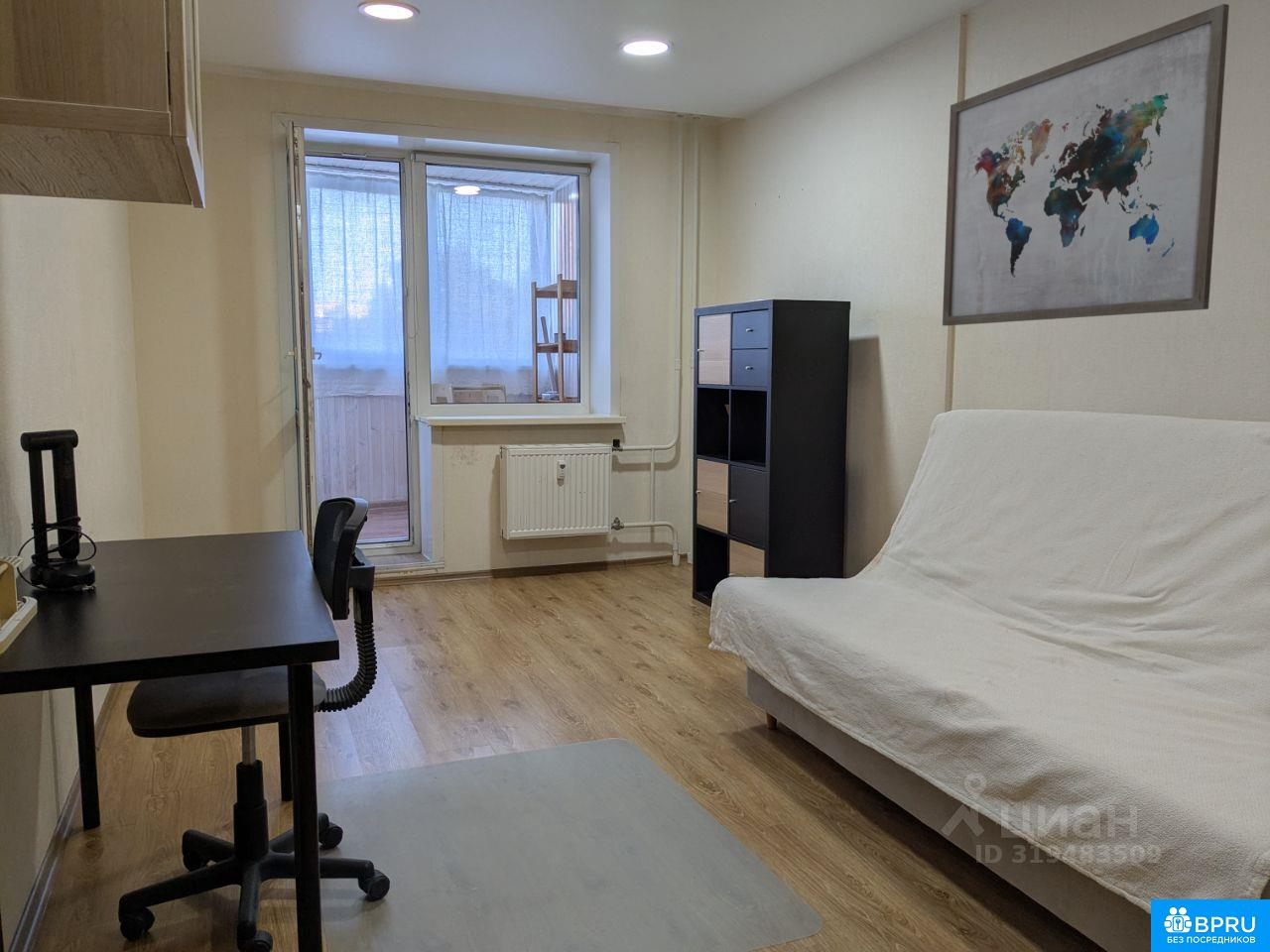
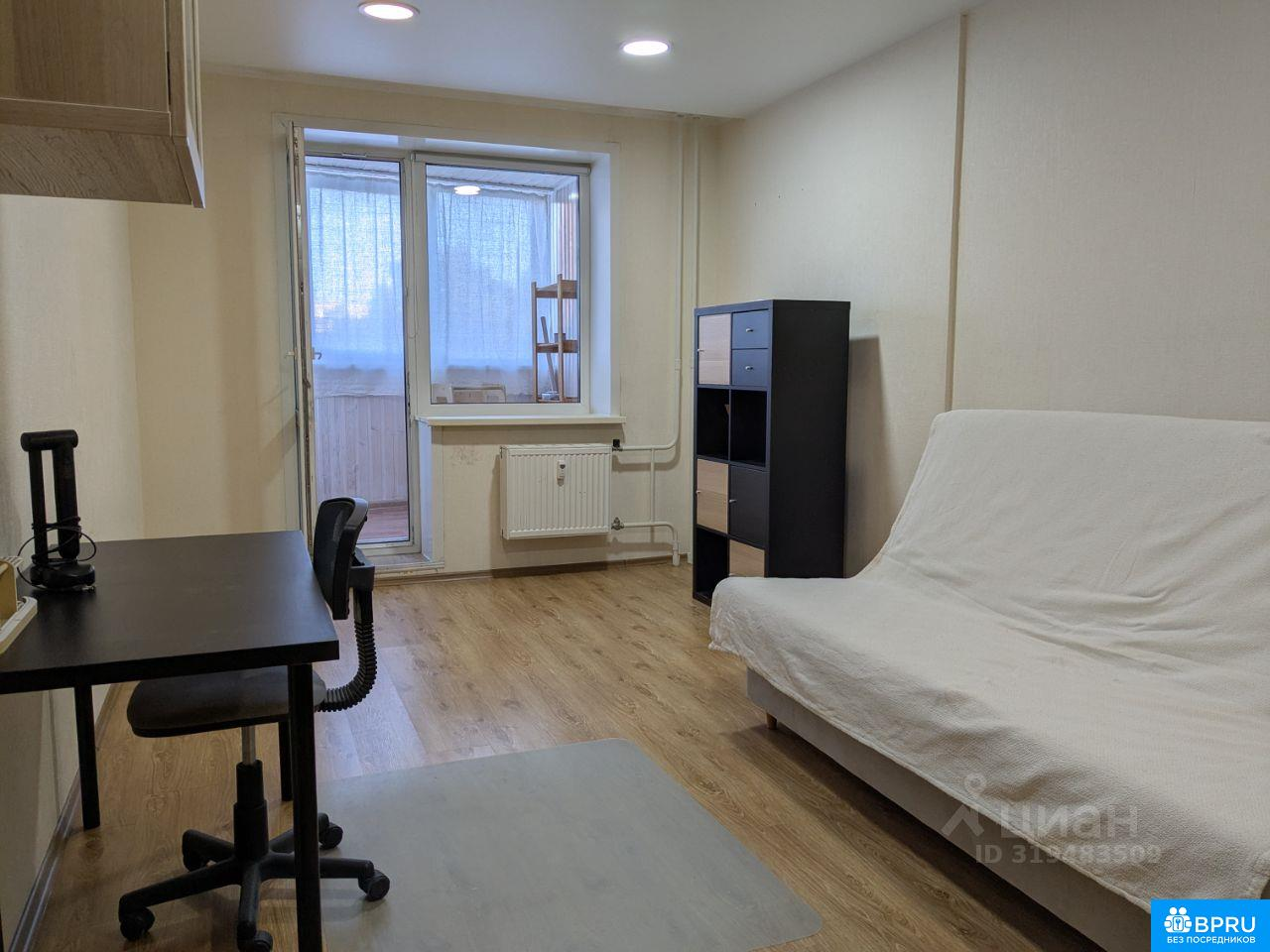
- wall art [942,3,1230,326]
